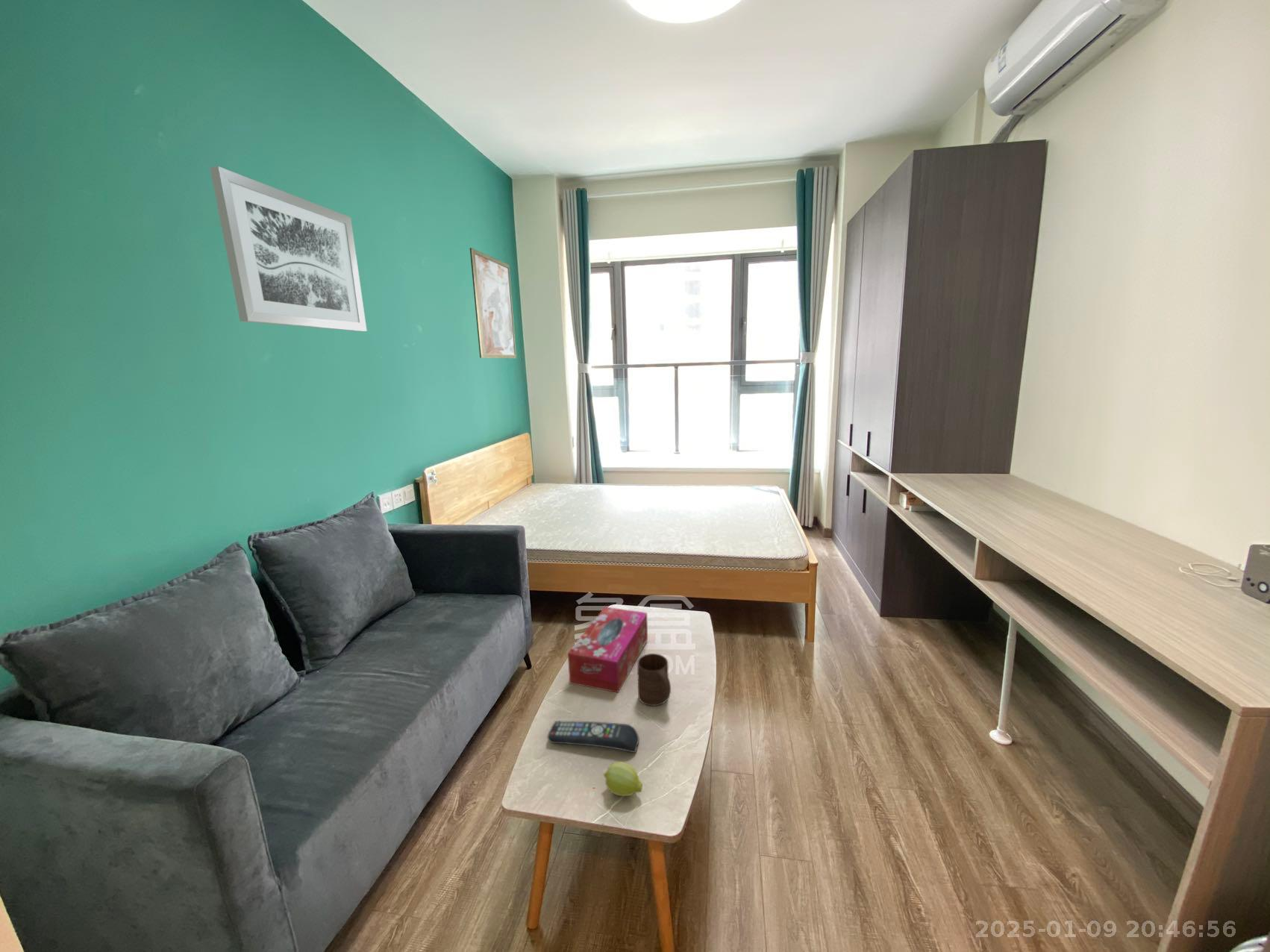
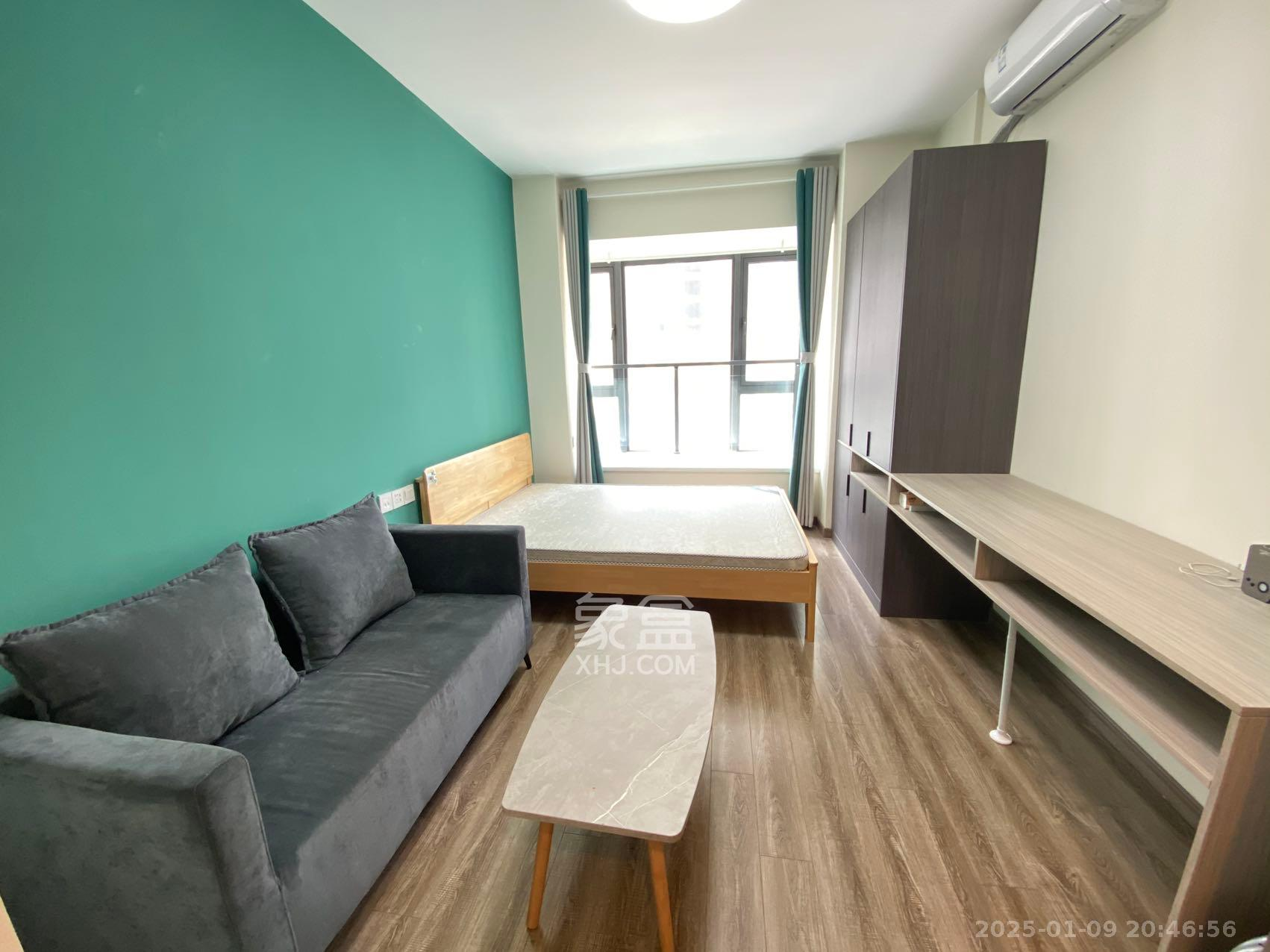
- fruit [602,761,643,797]
- wall art [209,166,368,332]
- cup [636,653,672,707]
- remote control [547,721,639,754]
- tissue box [567,606,648,693]
- wall art [469,247,517,359]
